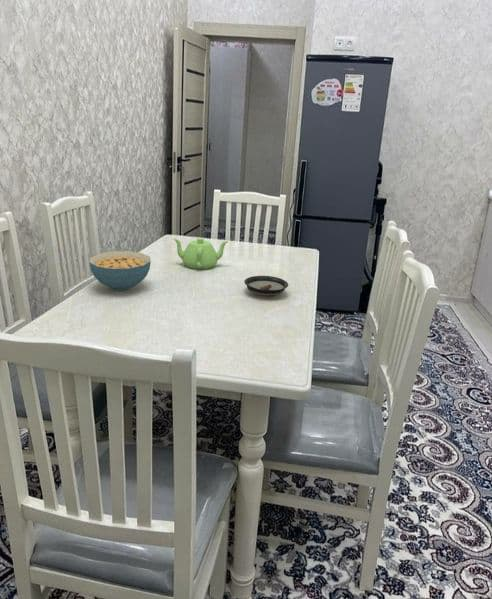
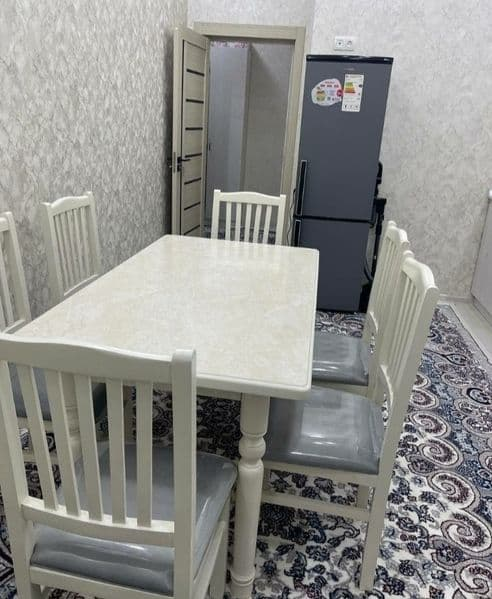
- saucer [243,275,289,297]
- teapot [172,237,230,270]
- cereal bowl [88,250,152,291]
